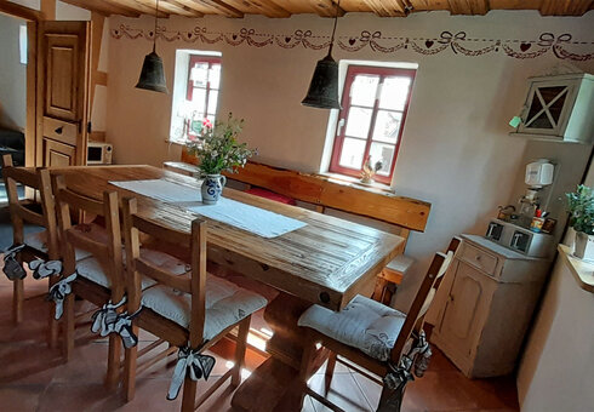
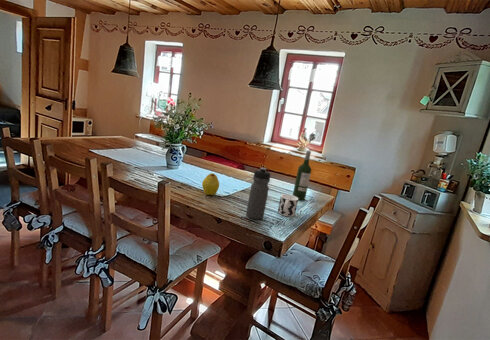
+ fruit [201,172,220,196]
+ wine bottle [292,149,312,201]
+ cup [277,193,299,218]
+ water bottle [245,167,271,220]
